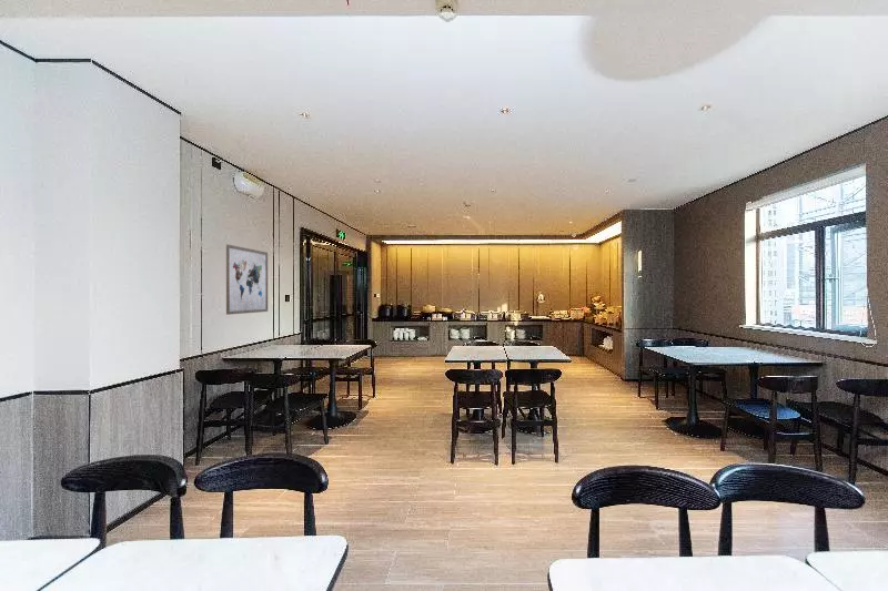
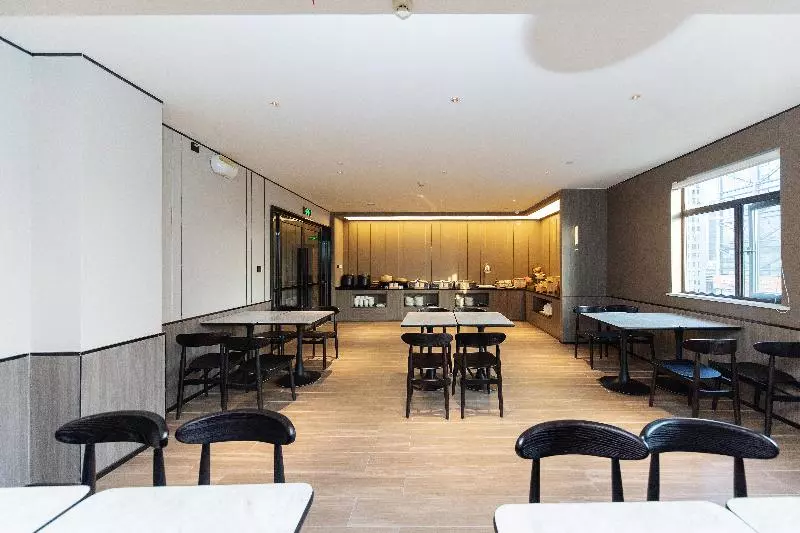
- wall art [225,243,269,316]
